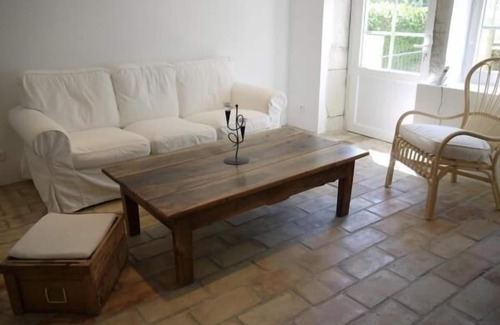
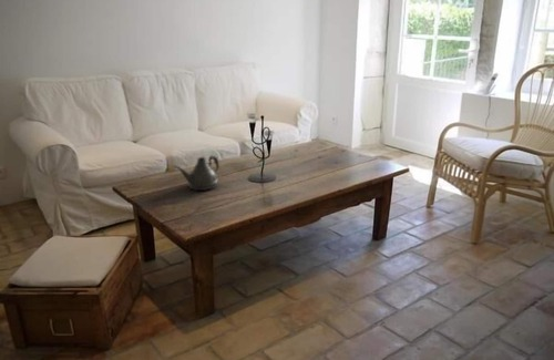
+ teapot [173,155,220,192]
